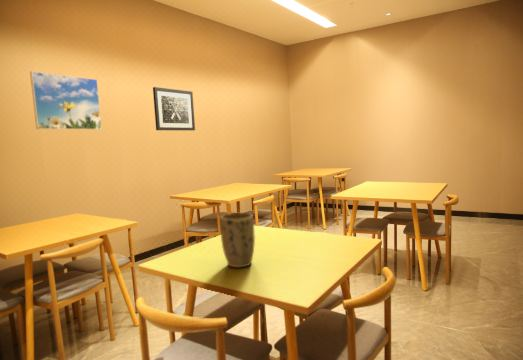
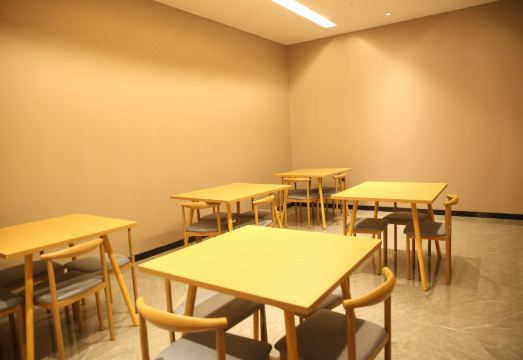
- wall art [152,86,196,131]
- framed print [29,70,103,131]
- plant pot [219,212,256,269]
